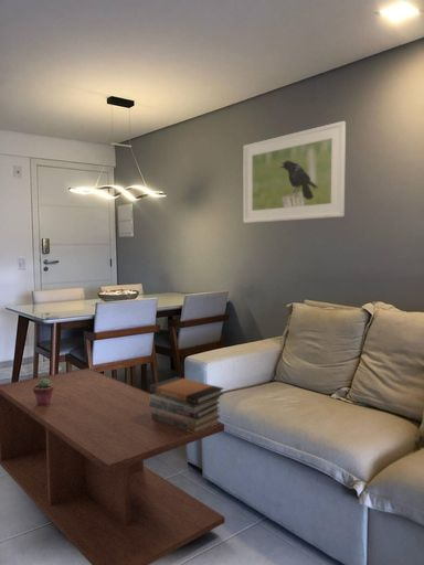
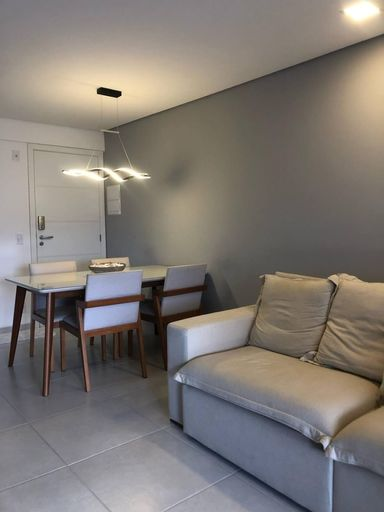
- potted succulent [33,379,54,406]
- book stack [148,375,225,434]
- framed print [243,120,347,224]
- coffee table [0,367,226,565]
